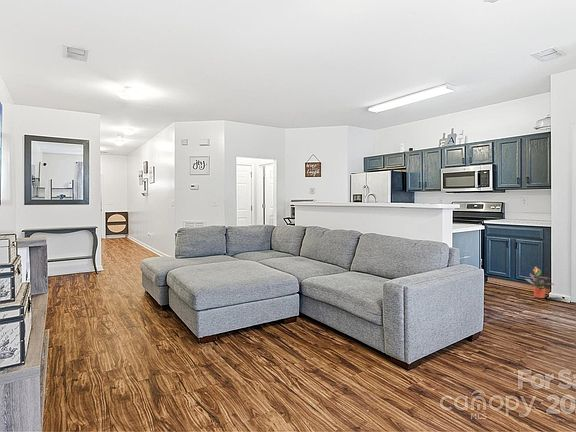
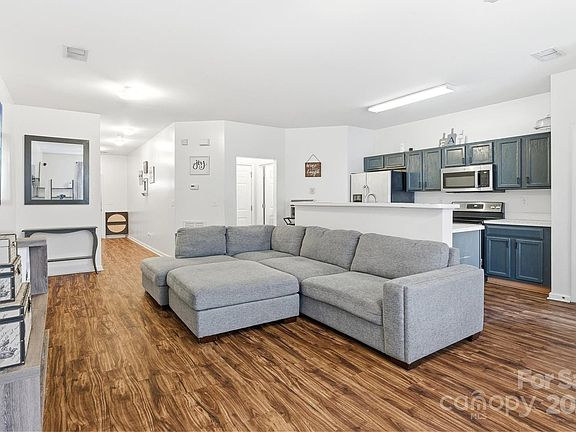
- potted plant [523,266,555,299]
